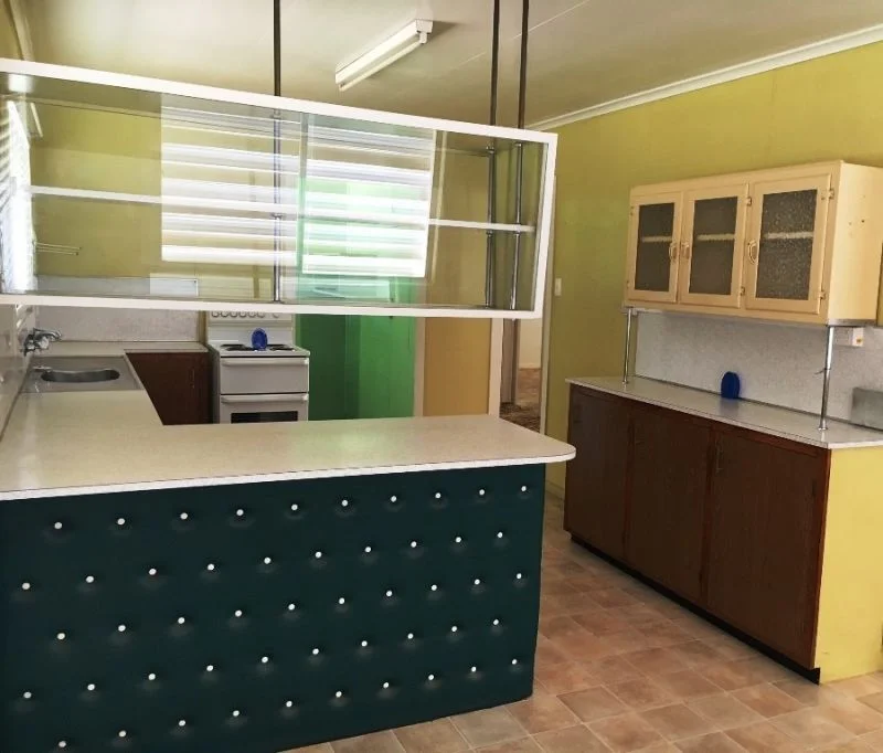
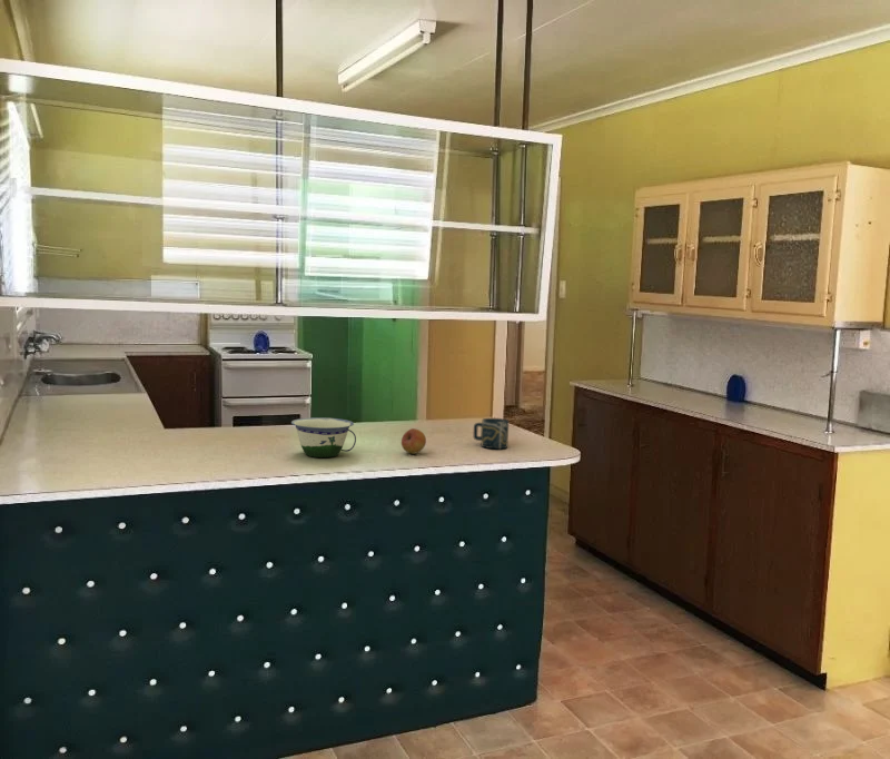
+ cup [473,417,510,450]
+ fruit [400,427,427,455]
+ bowl [290,416,357,459]
